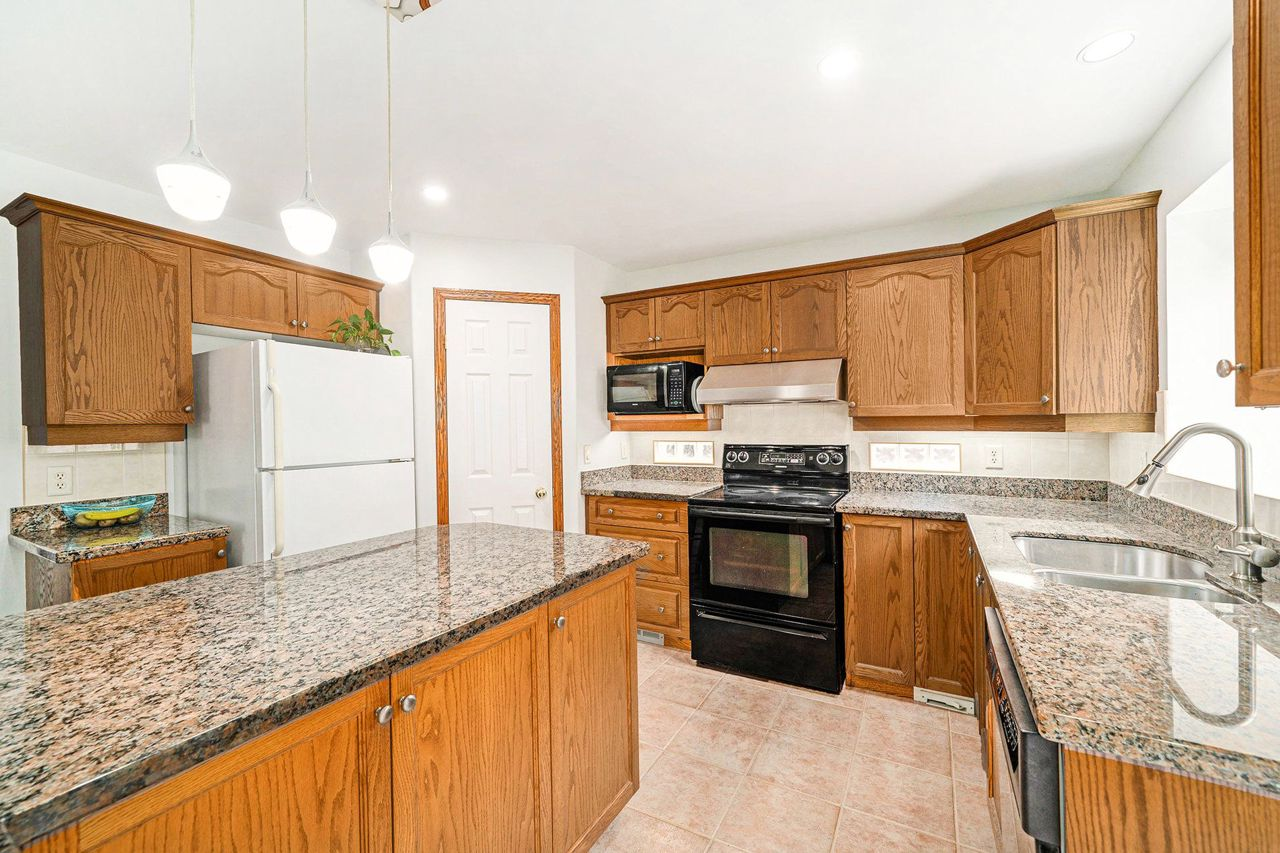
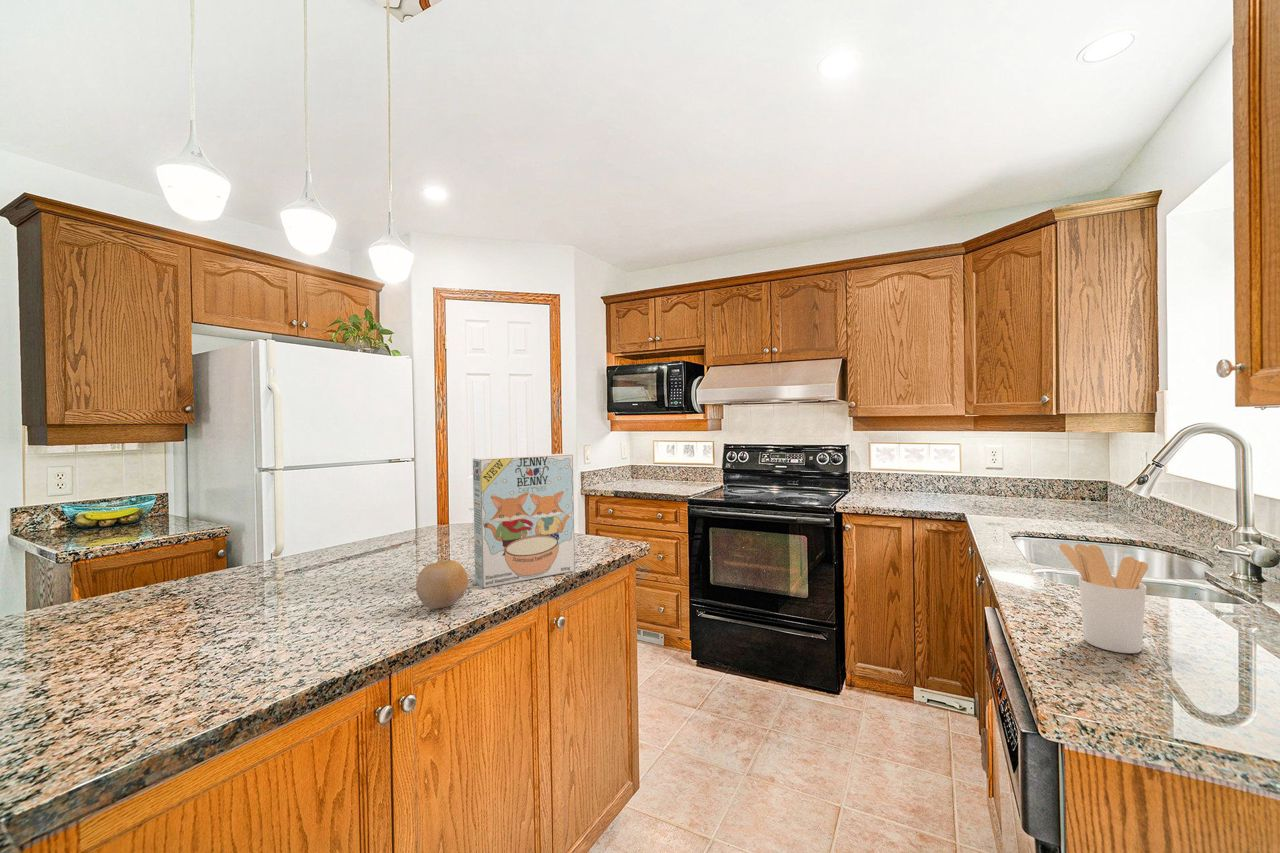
+ cereal box [472,453,576,589]
+ utensil holder [1058,543,1149,654]
+ fruit [415,559,469,610]
